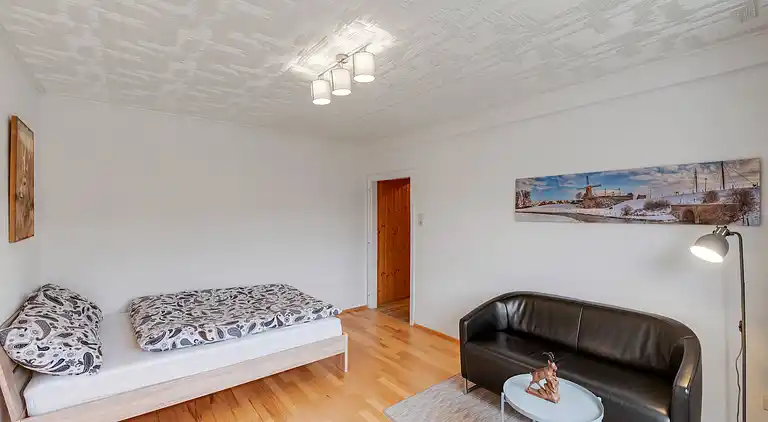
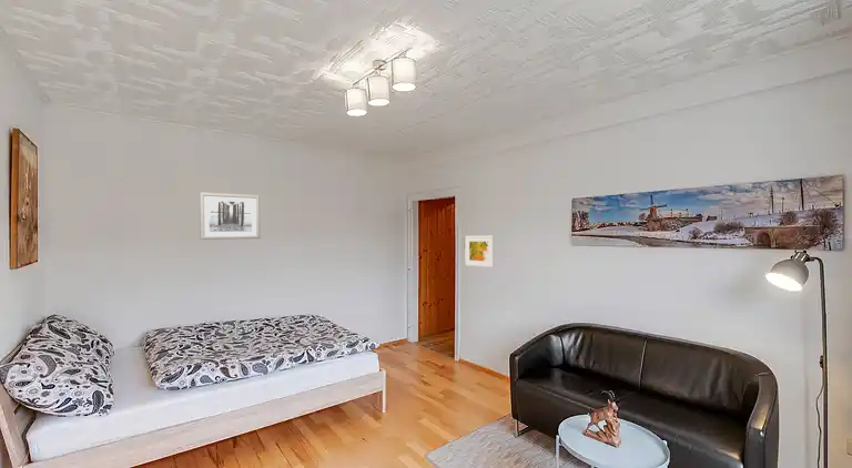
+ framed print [464,235,495,268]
+ wall art [199,191,261,241]
